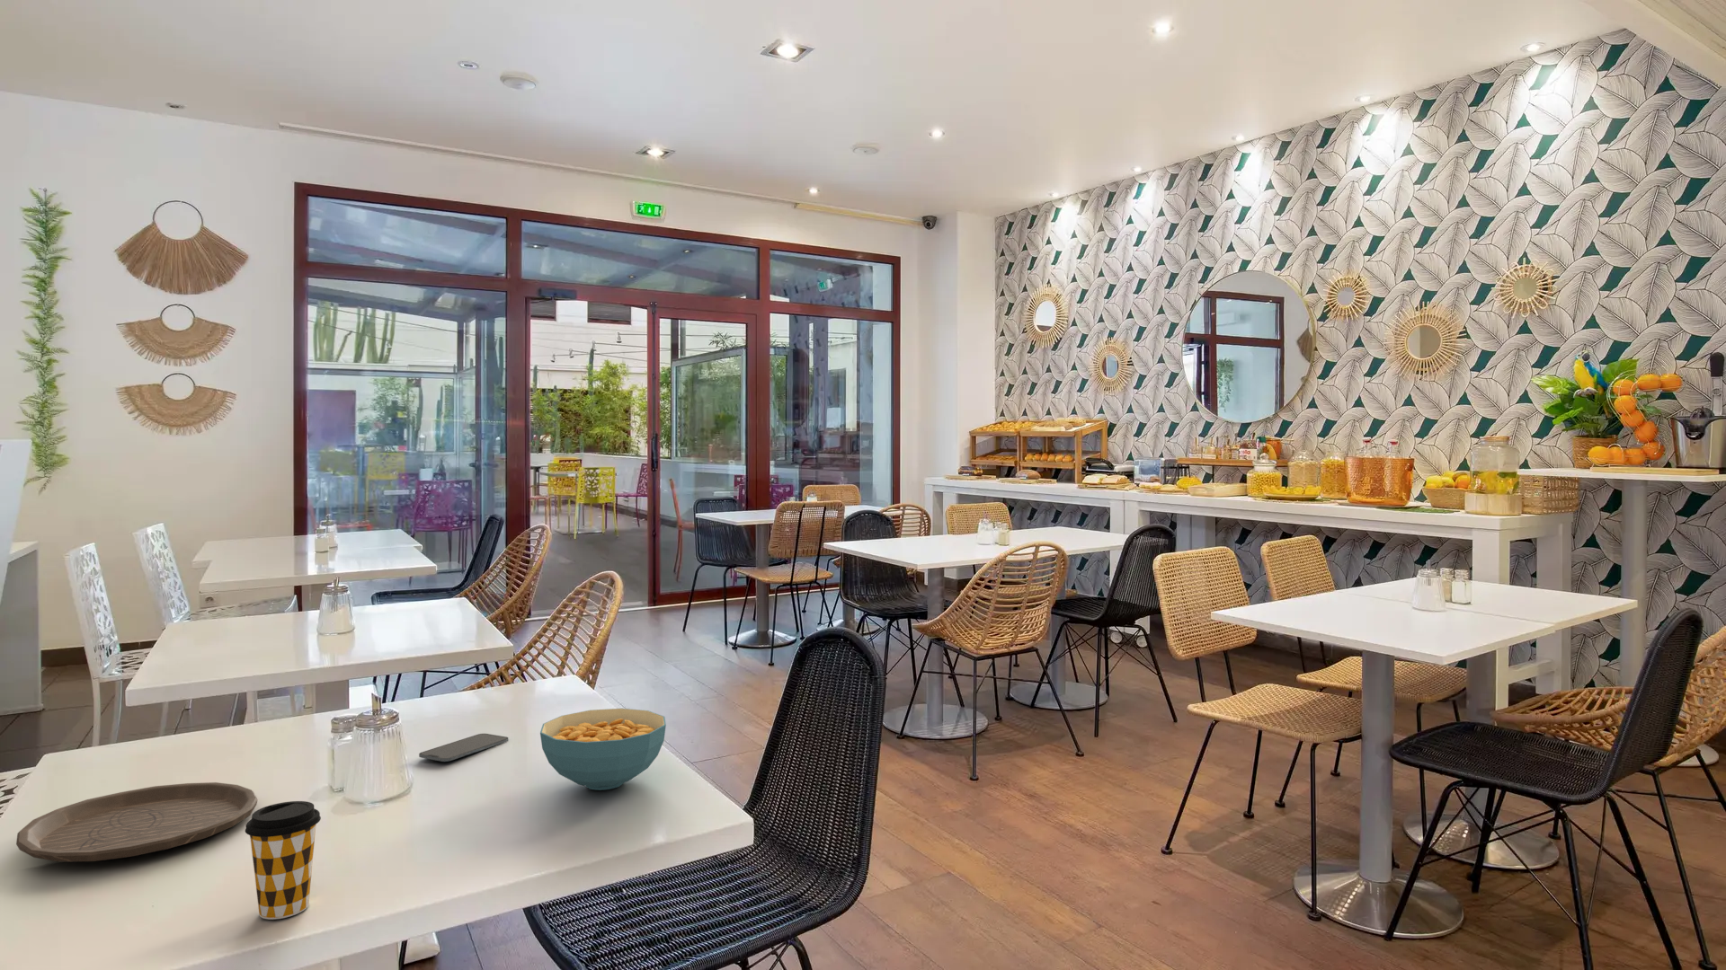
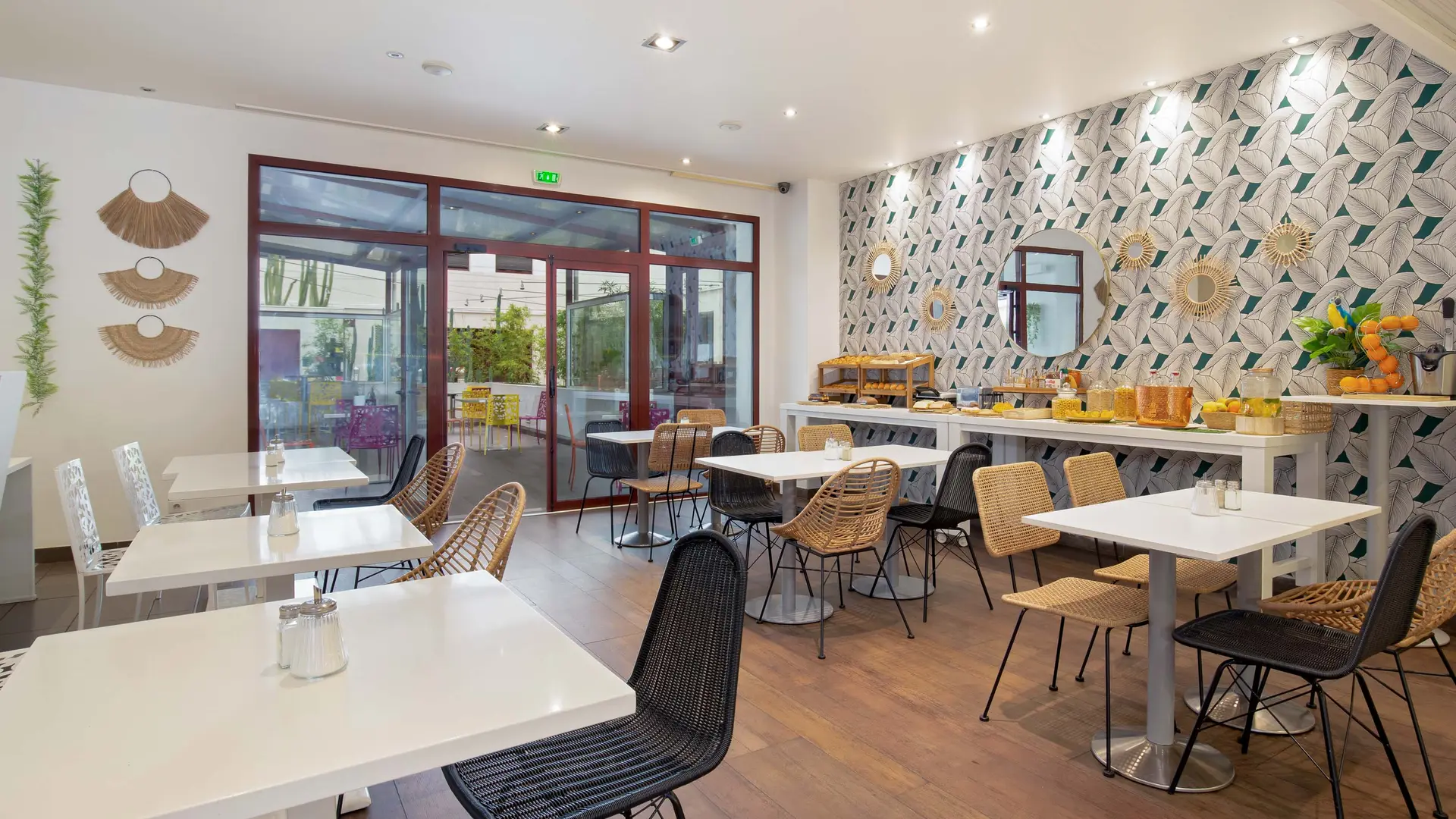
- cereal bowl [539,708,667,791]
- plate [15,782,258,862]
- coffee cup [244,801,321,920]
- smartphone [418,733,509,763]
